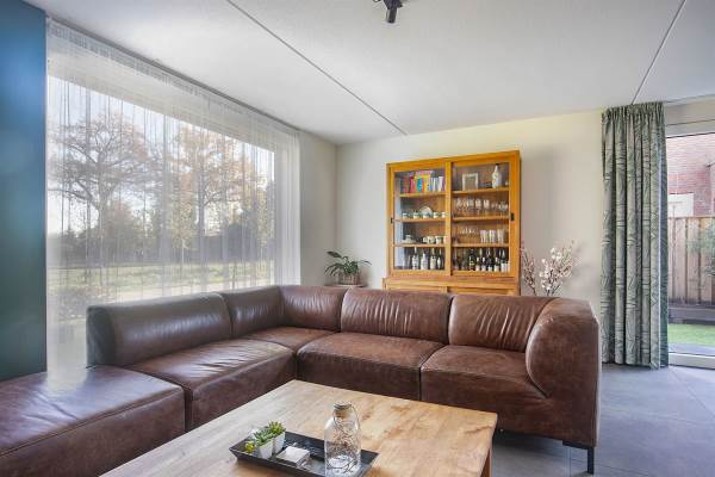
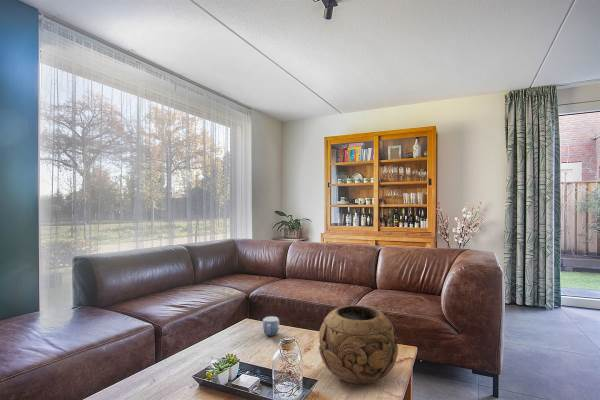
+ decorative bowl [318,304,399,386]
+ mug [262,315,280,337]
